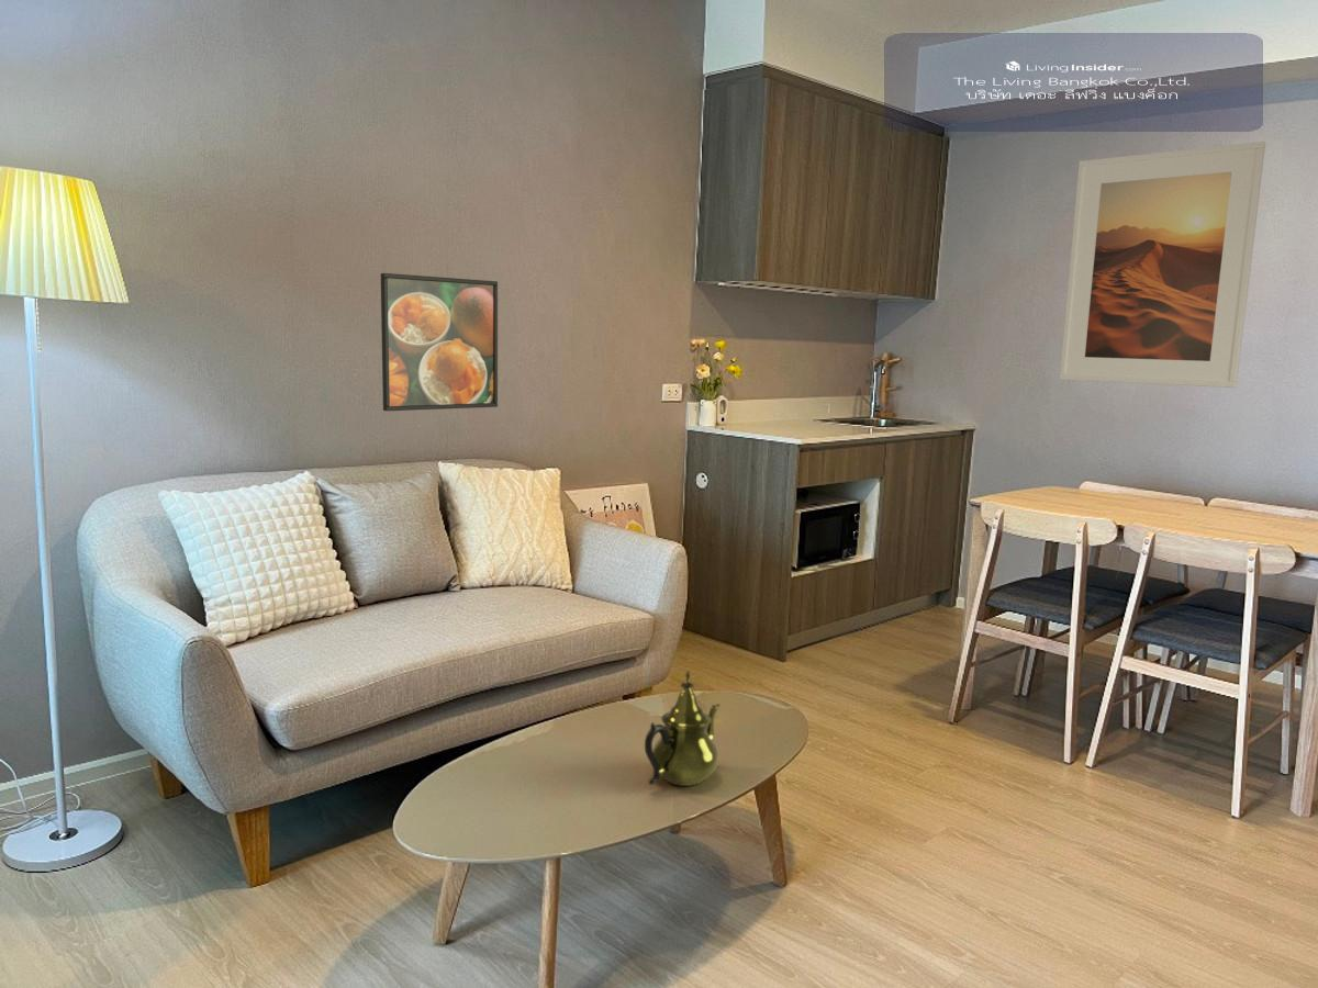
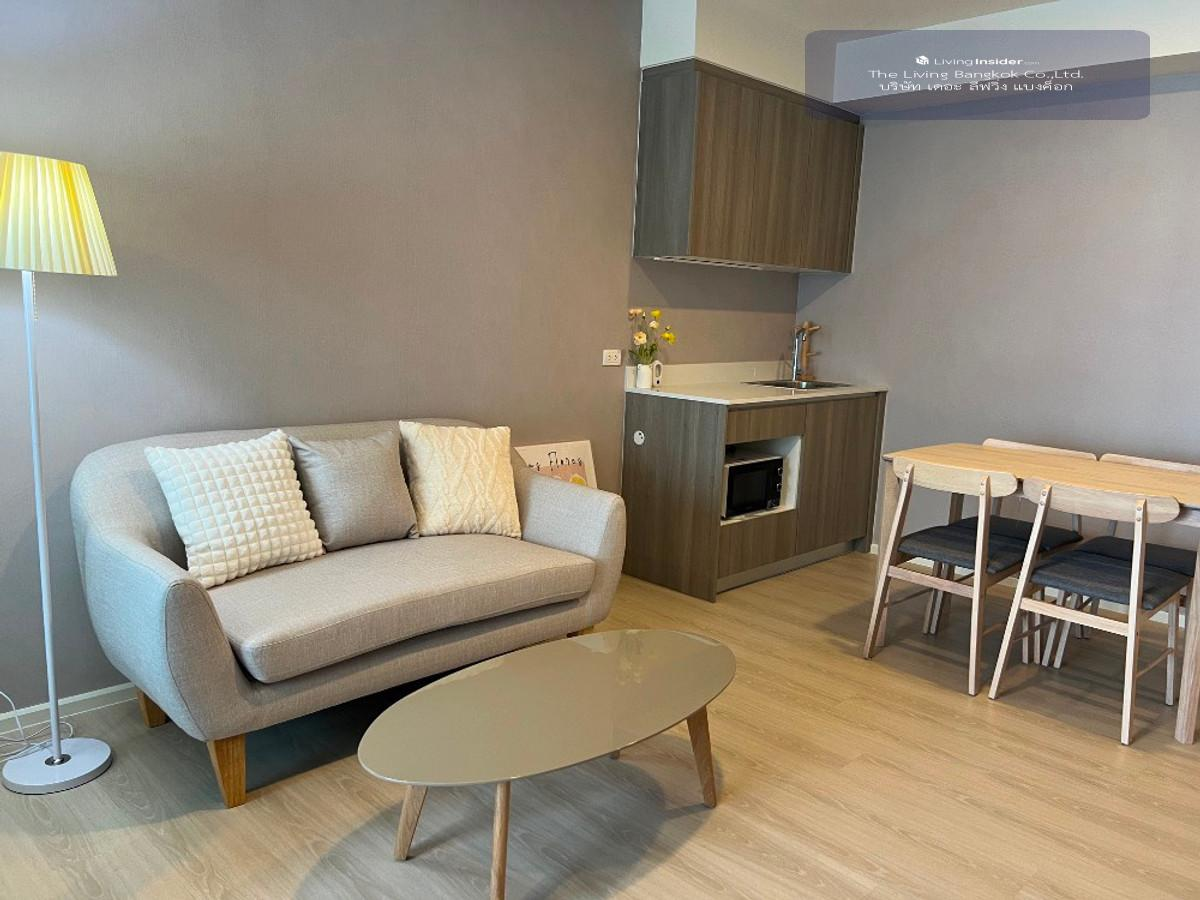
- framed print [380,272,499,412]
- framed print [1059,141,1266,389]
- teapot [644,670,722,787]
